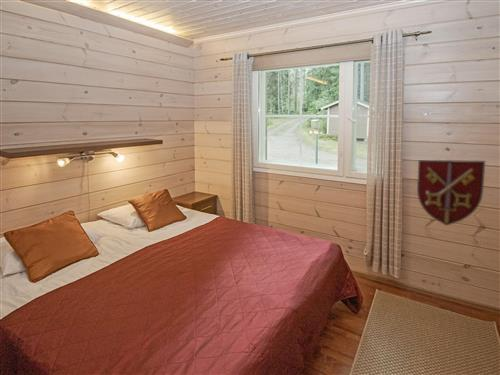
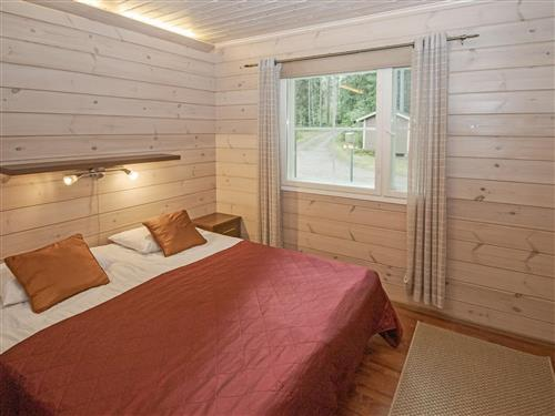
- decorative shield [416,159,486,227]
